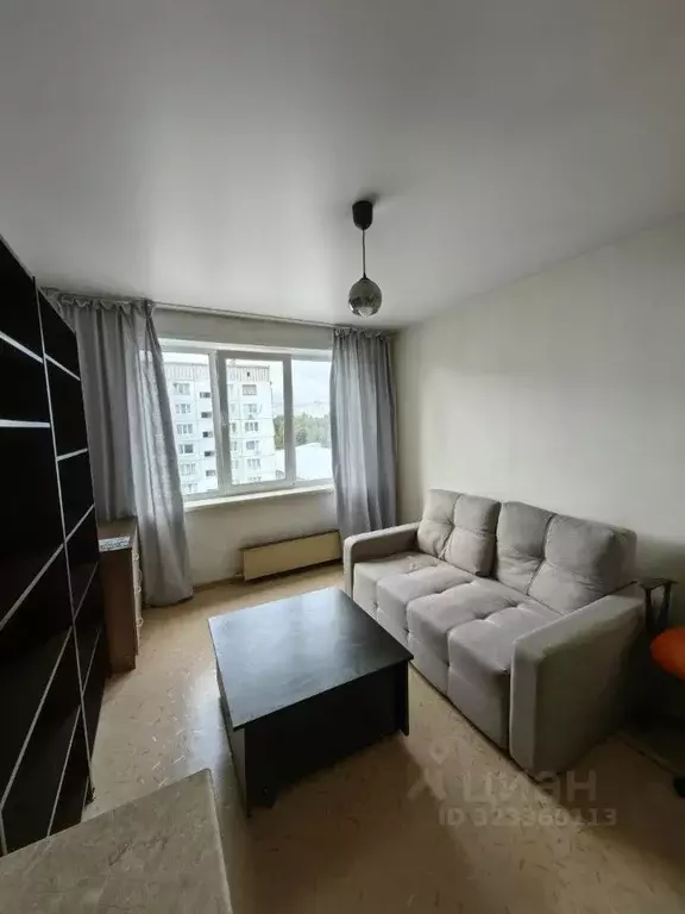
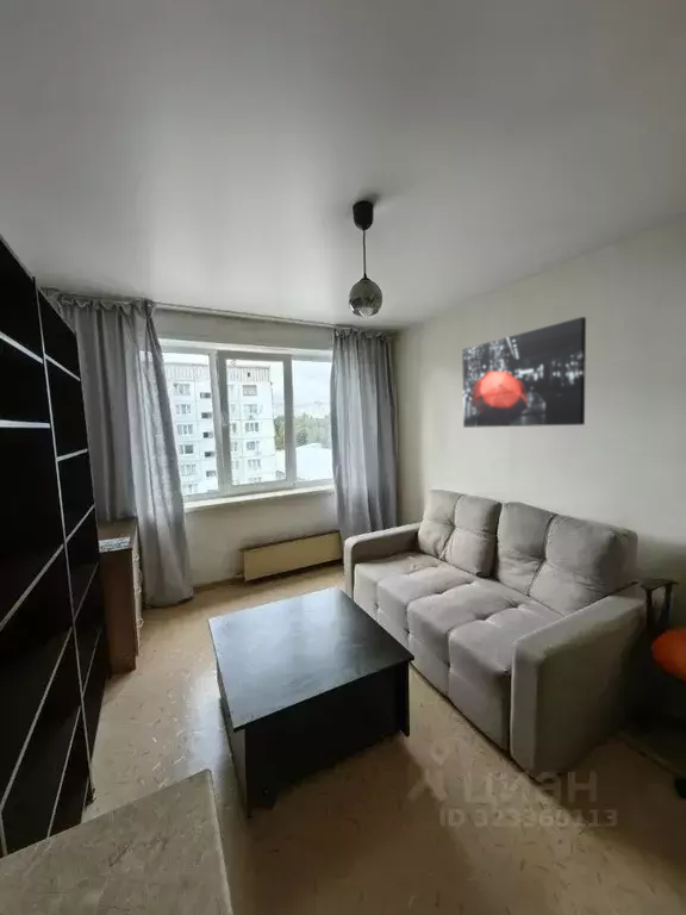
+ wall art [461,316,587,429]
